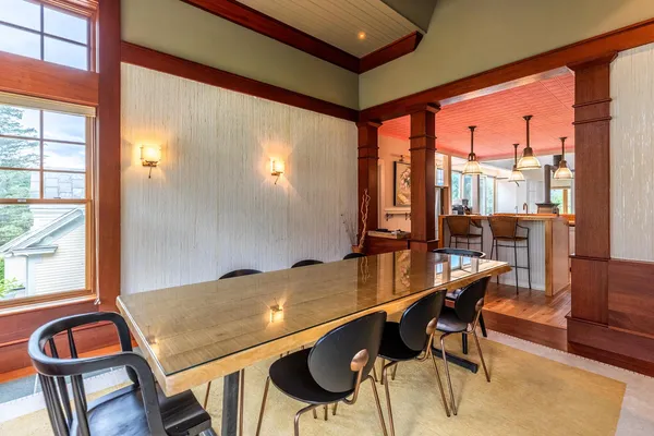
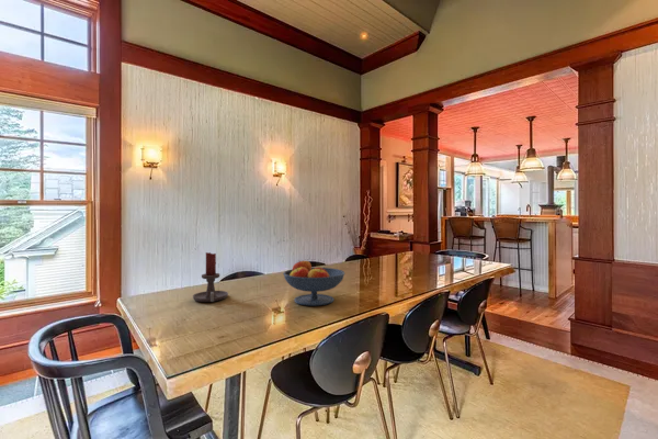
+ candle holder [192,251,229,303]
+ fruit bowl [282,260,345,306]
